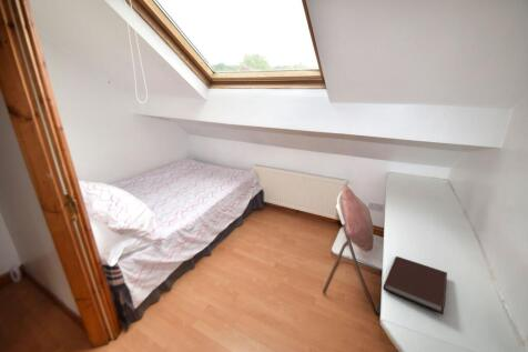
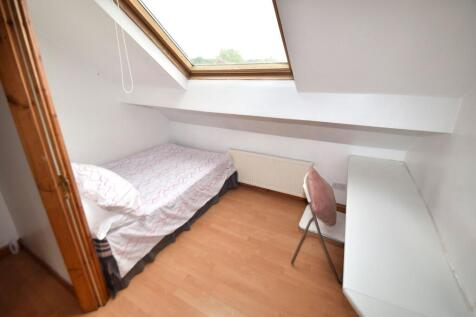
- notebook [383,255,448,316]
